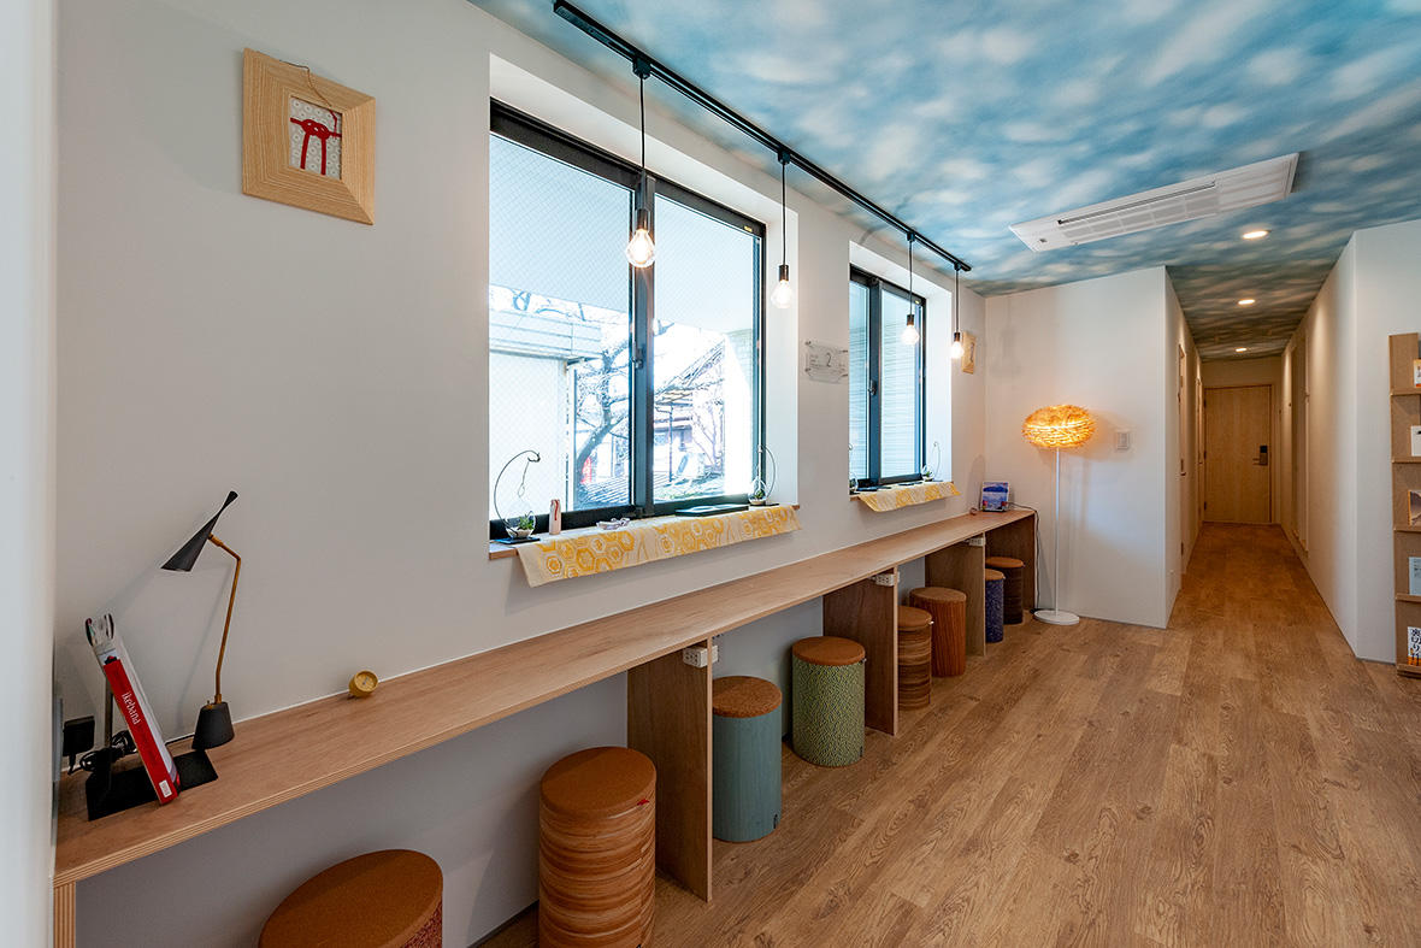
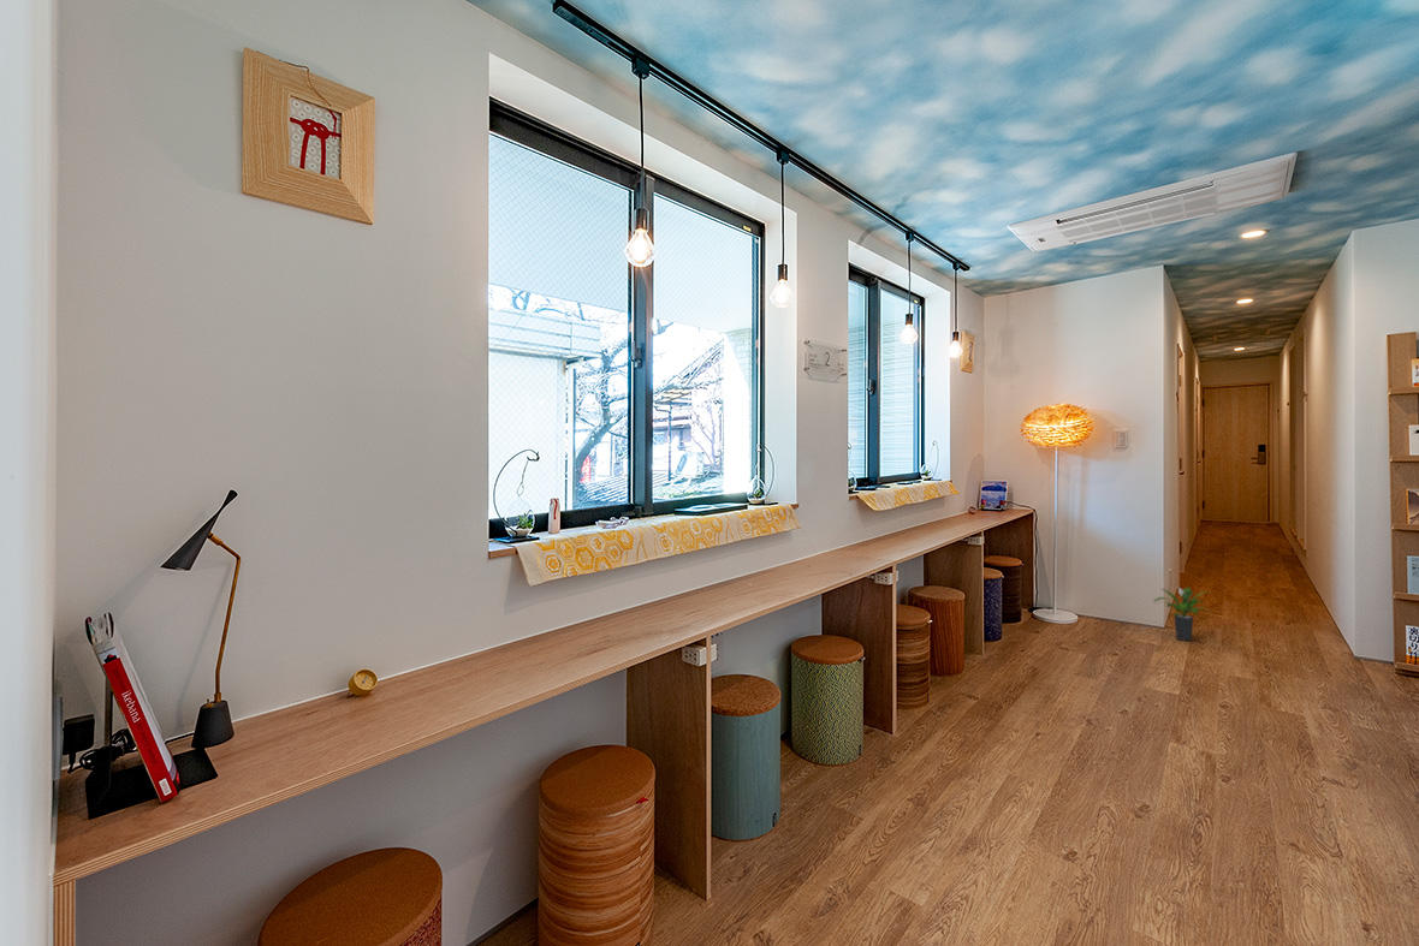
+ potted plant [1152,585,1211,642]
